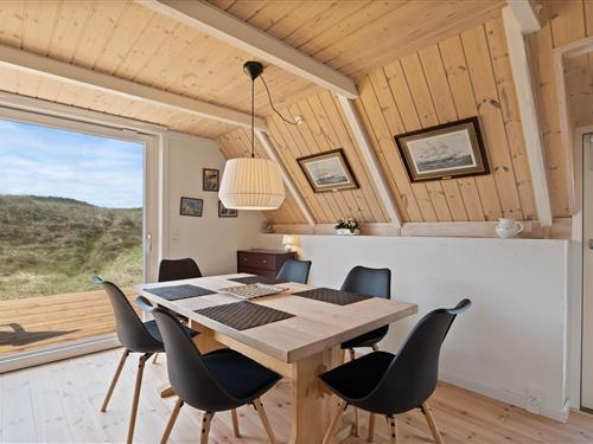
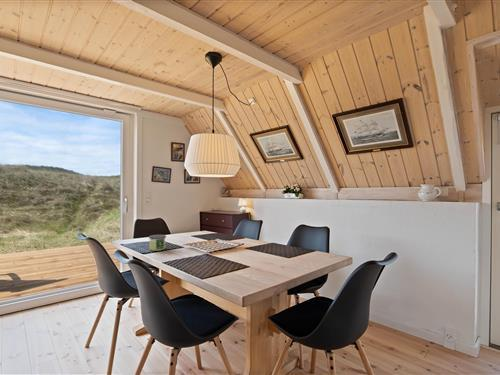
+ candle [148,234,167,252]
